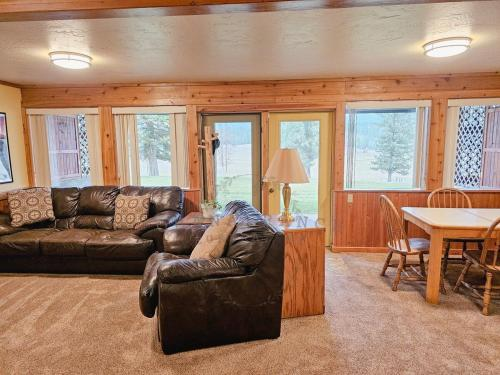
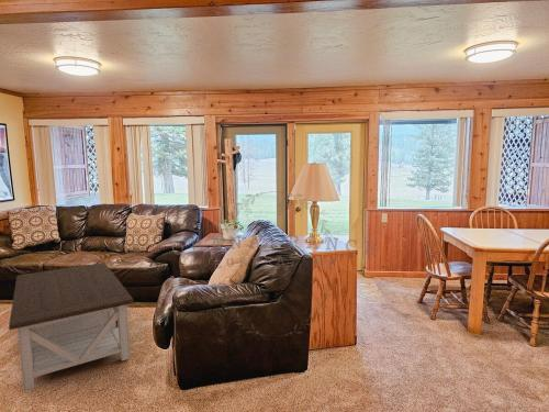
+ coffee table [8,261,135,392]
